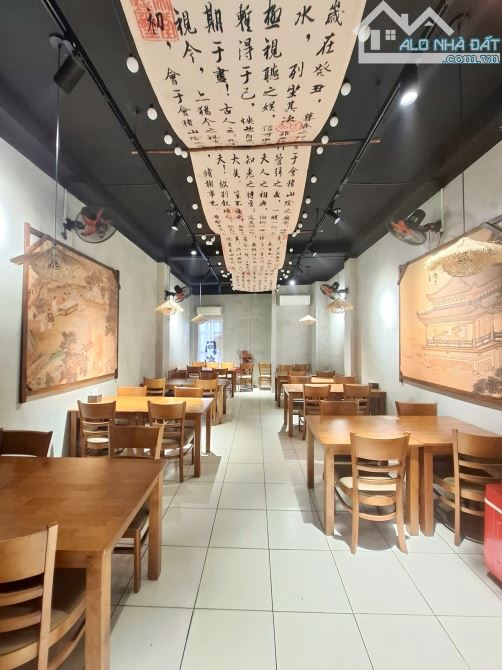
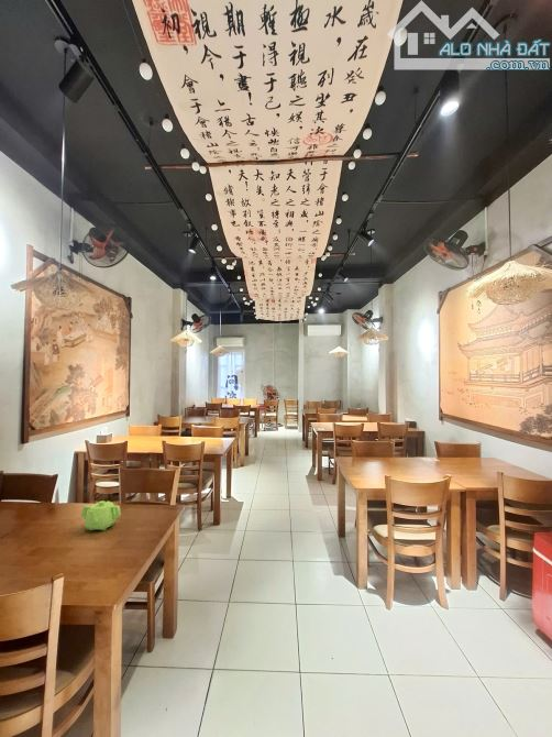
+ teapot [80,499,122,531]
